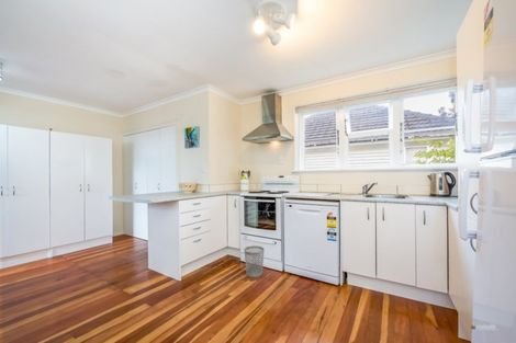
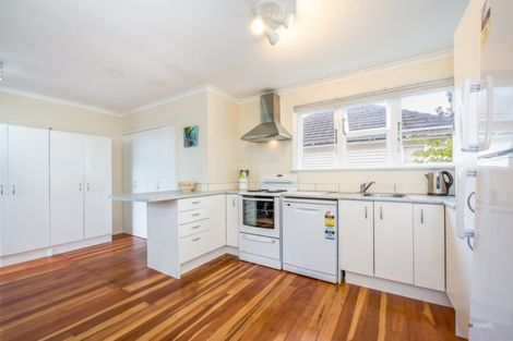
- wastebasket [244,244,266,278]
